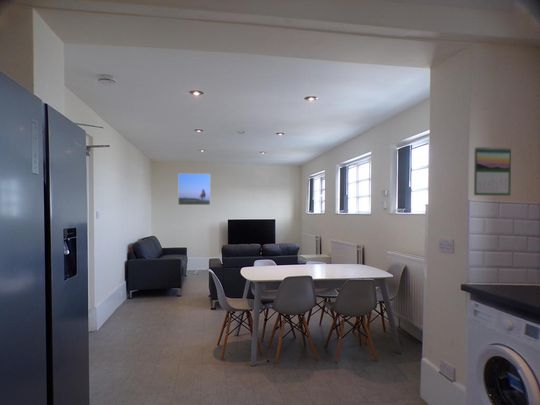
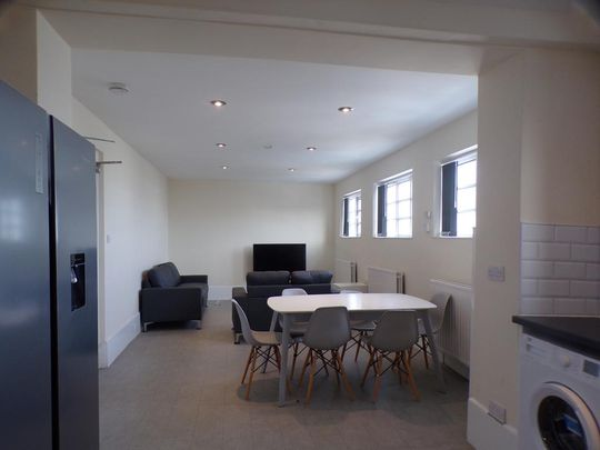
- calendar [473,145,512,196]
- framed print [177,173,211,206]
